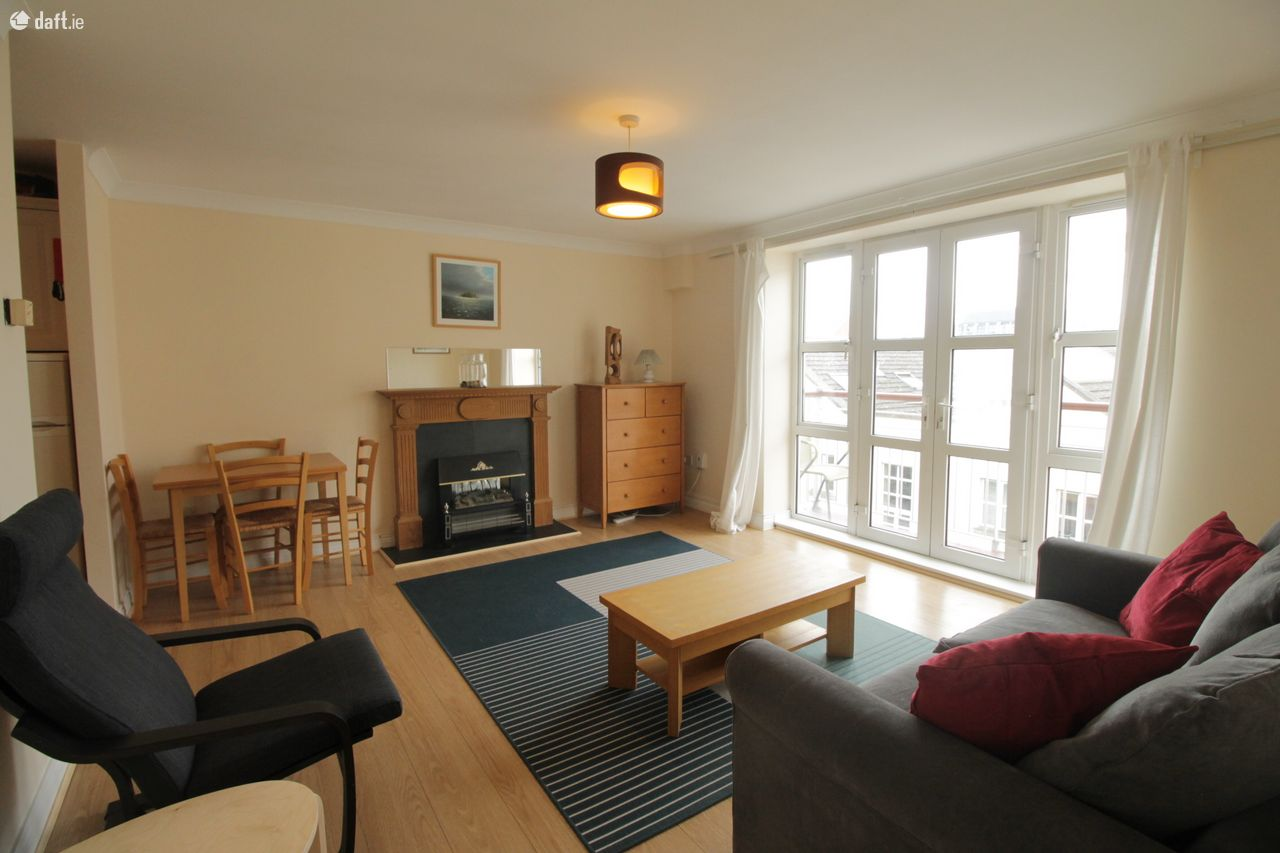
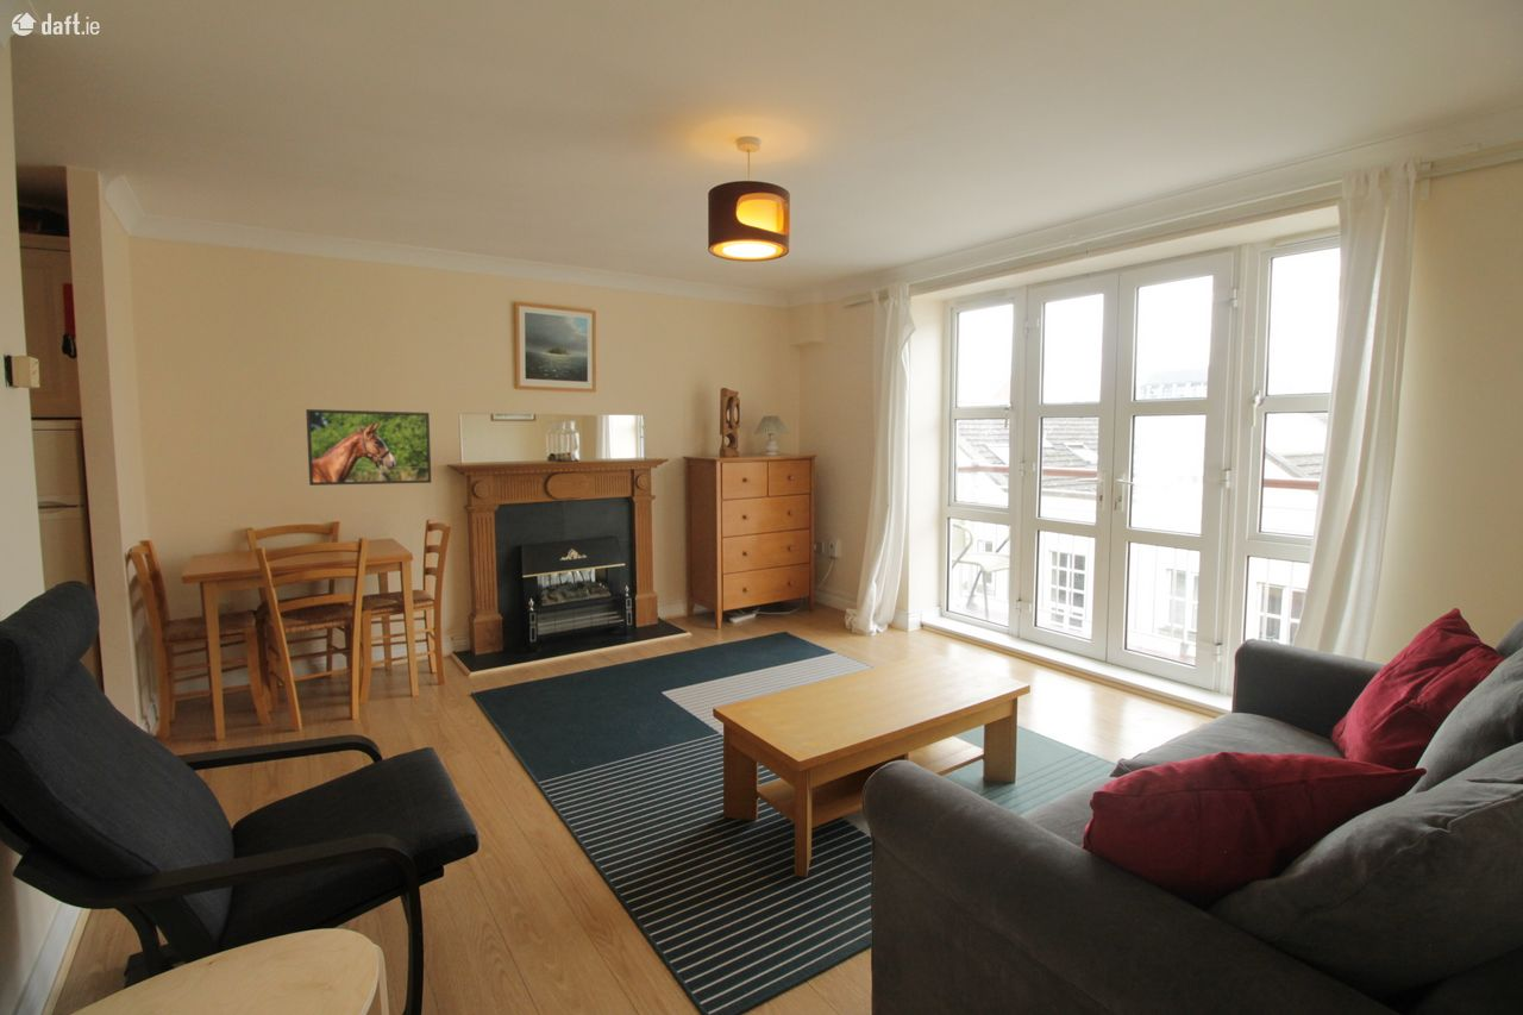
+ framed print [305,408,432,487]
